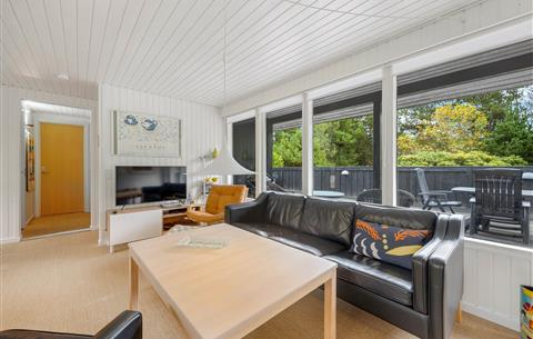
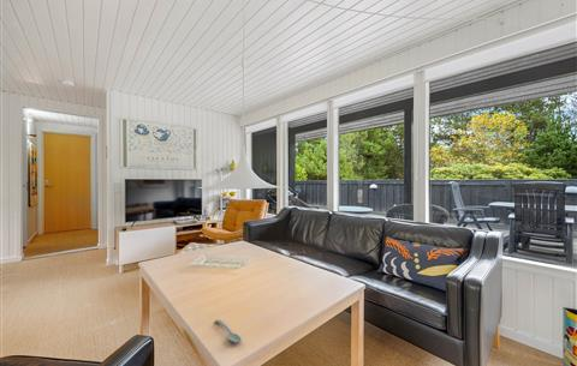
+ spoon [214,318,242,343]
